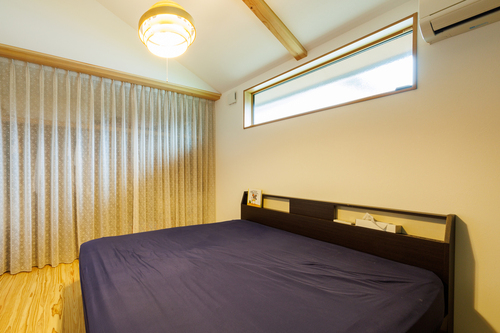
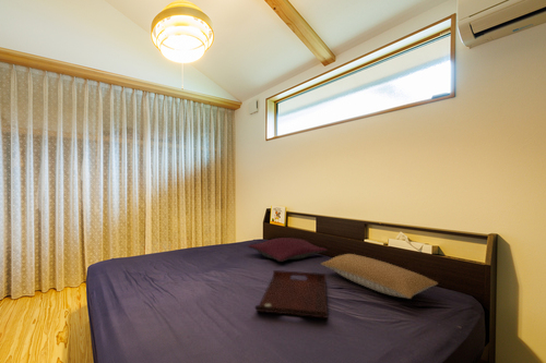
+ pillow [247,237,329,263]
+ serving tray [254,269,329,319]
+ pillow [320,253,439,300]
